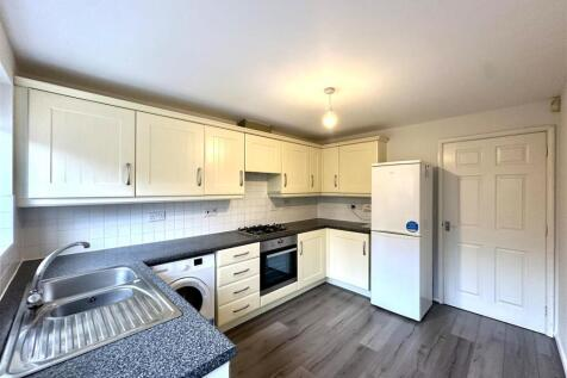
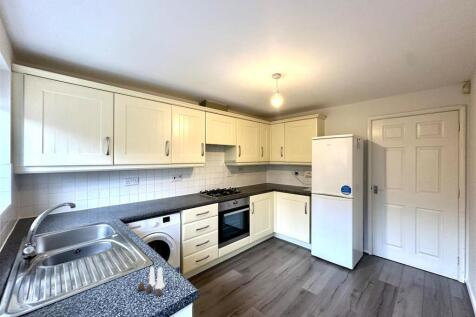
+ salt and pepper shaker set [136,266,166,297]
